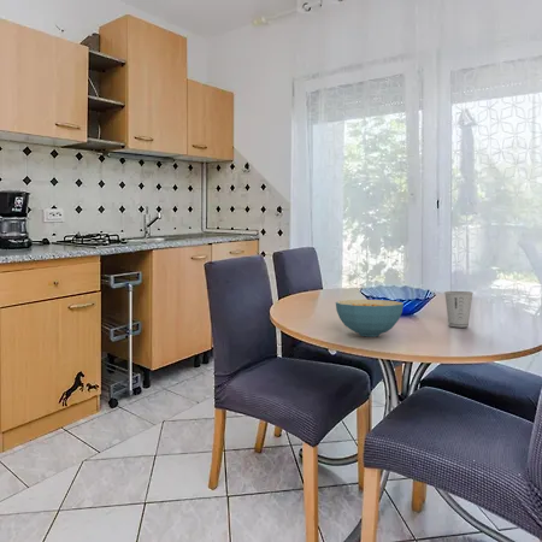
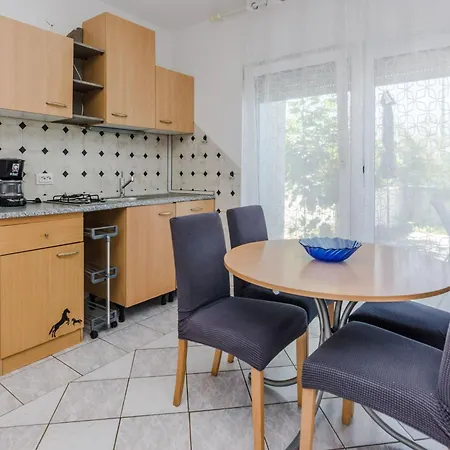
- dixie cup [443,290,475,328]
- cereal bowl [335,299,405,337]
